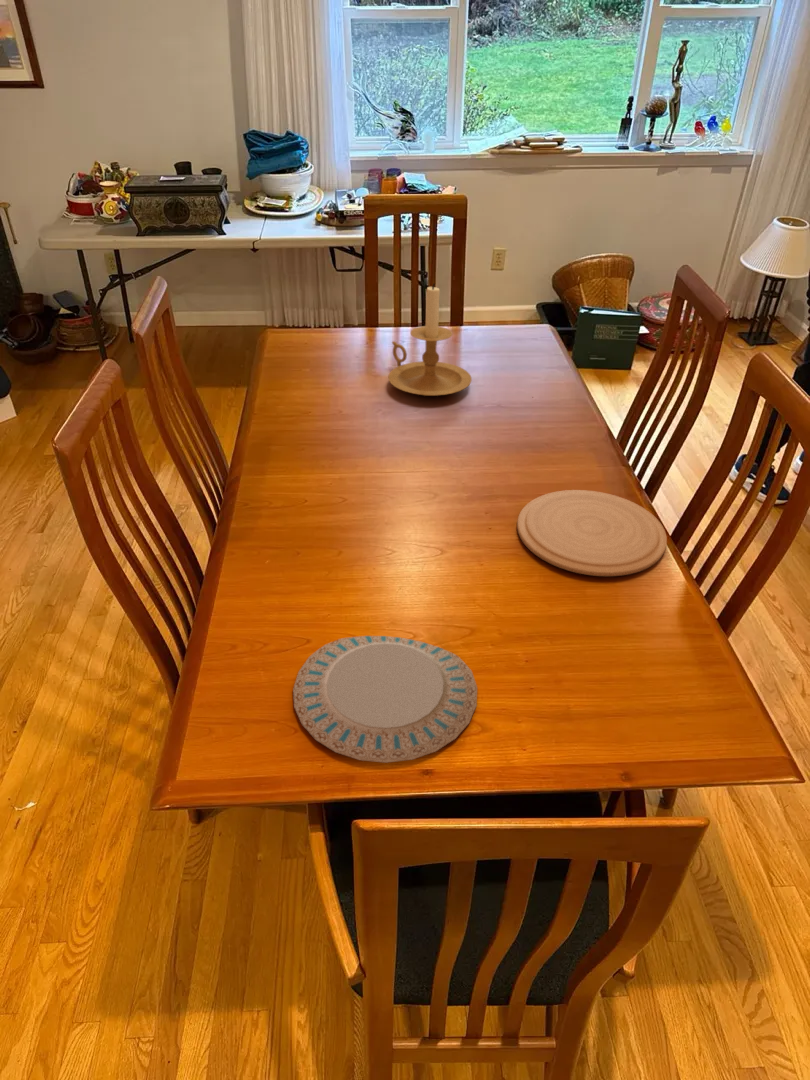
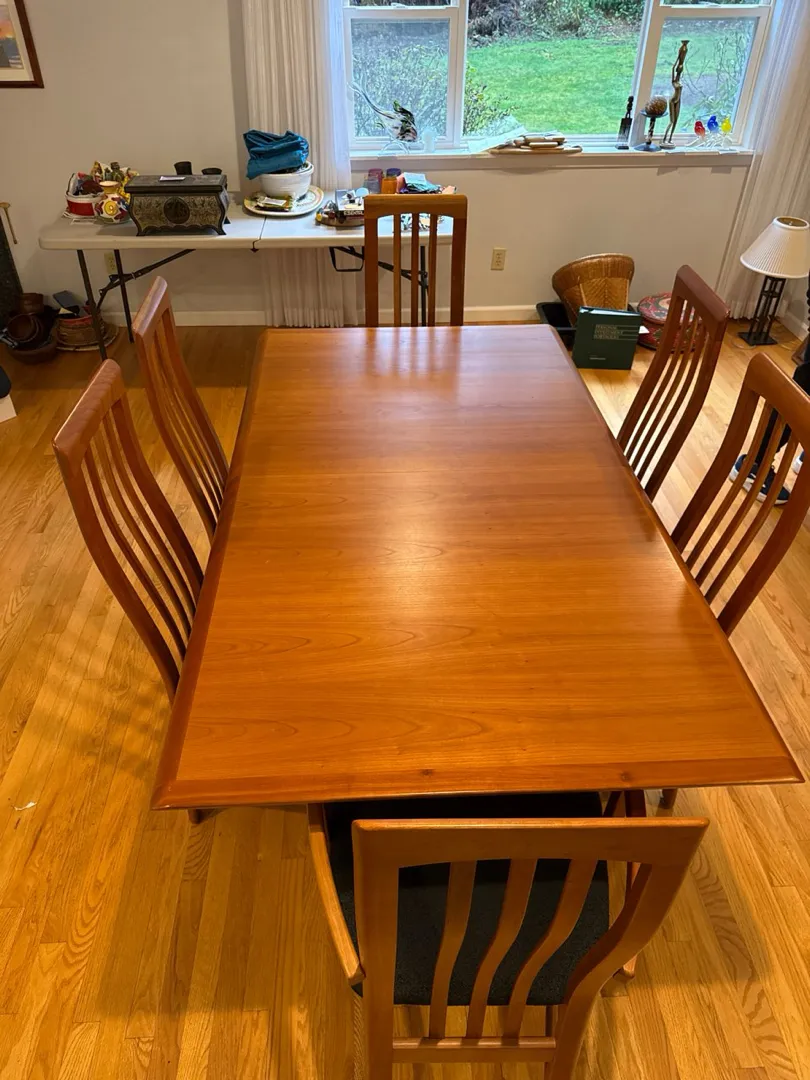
- candle holder [387,282,473,397]
- plate [516,489,668,577]
- chinaware [292,635,478,764]
